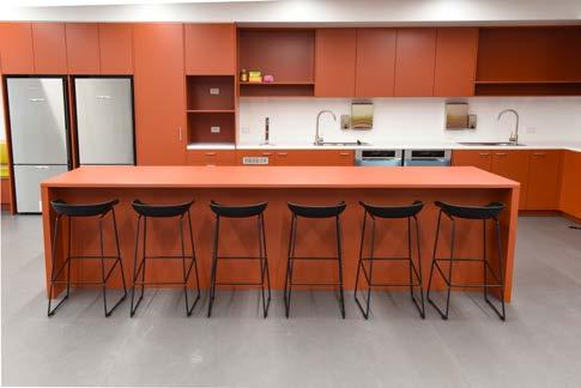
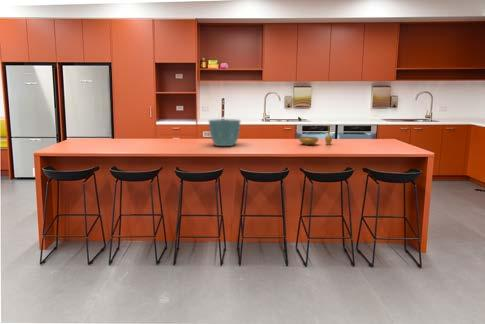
+ flower pot [208,118,242,147]
+ decorative bowl [298,125,333,146]
